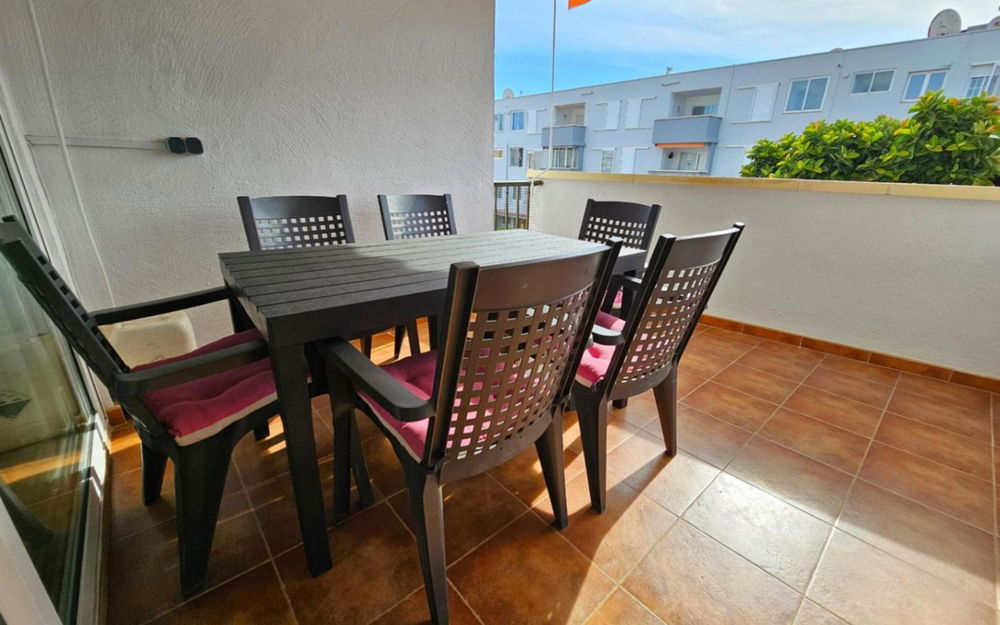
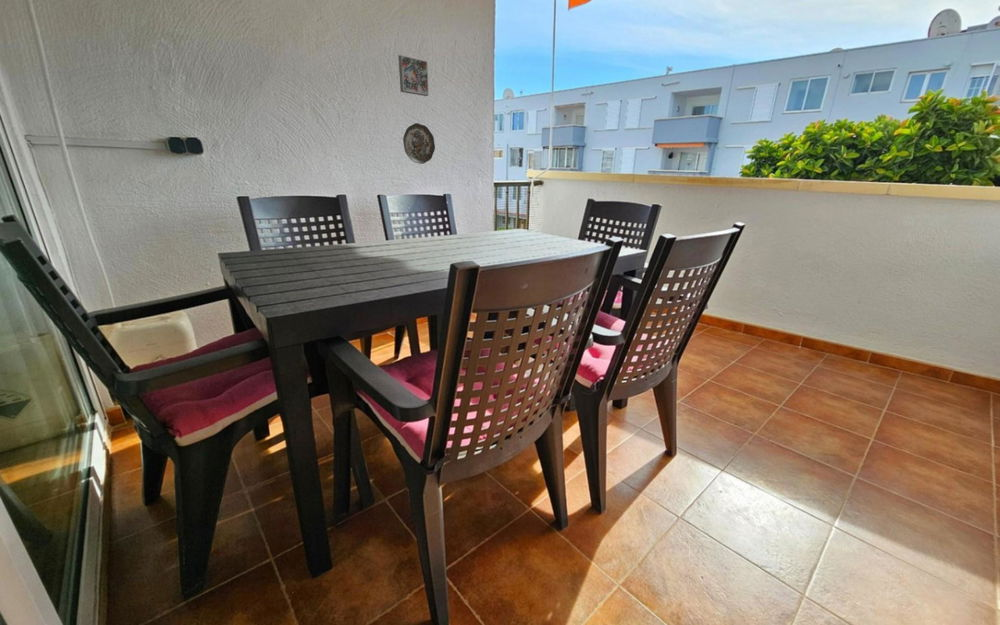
+ decorative tile [398,54,429,97]
+ decorative plate [402,122,436,165]
